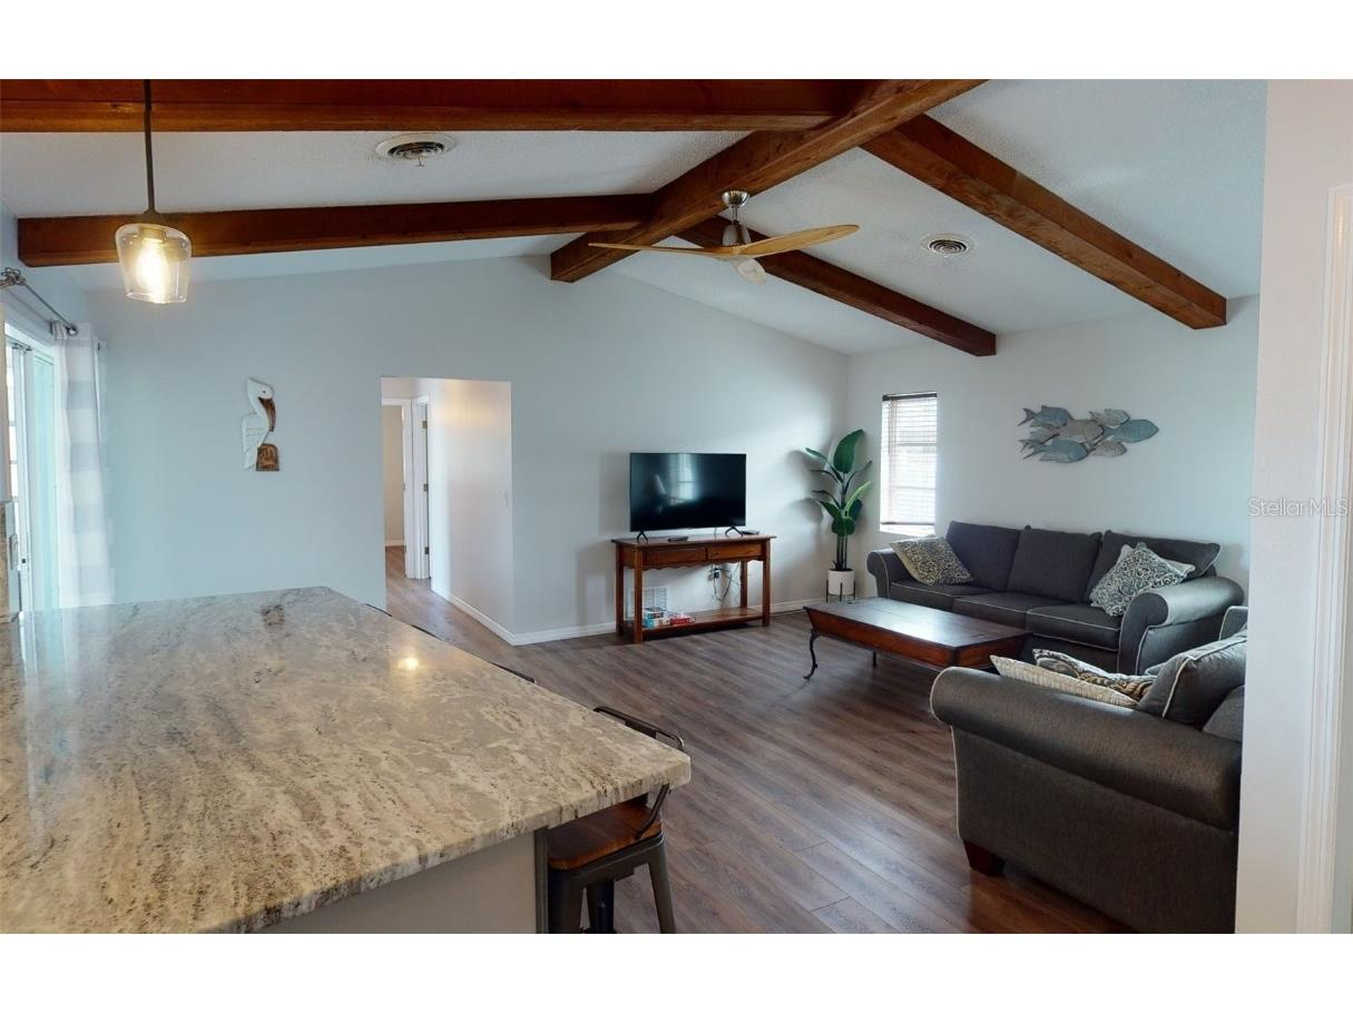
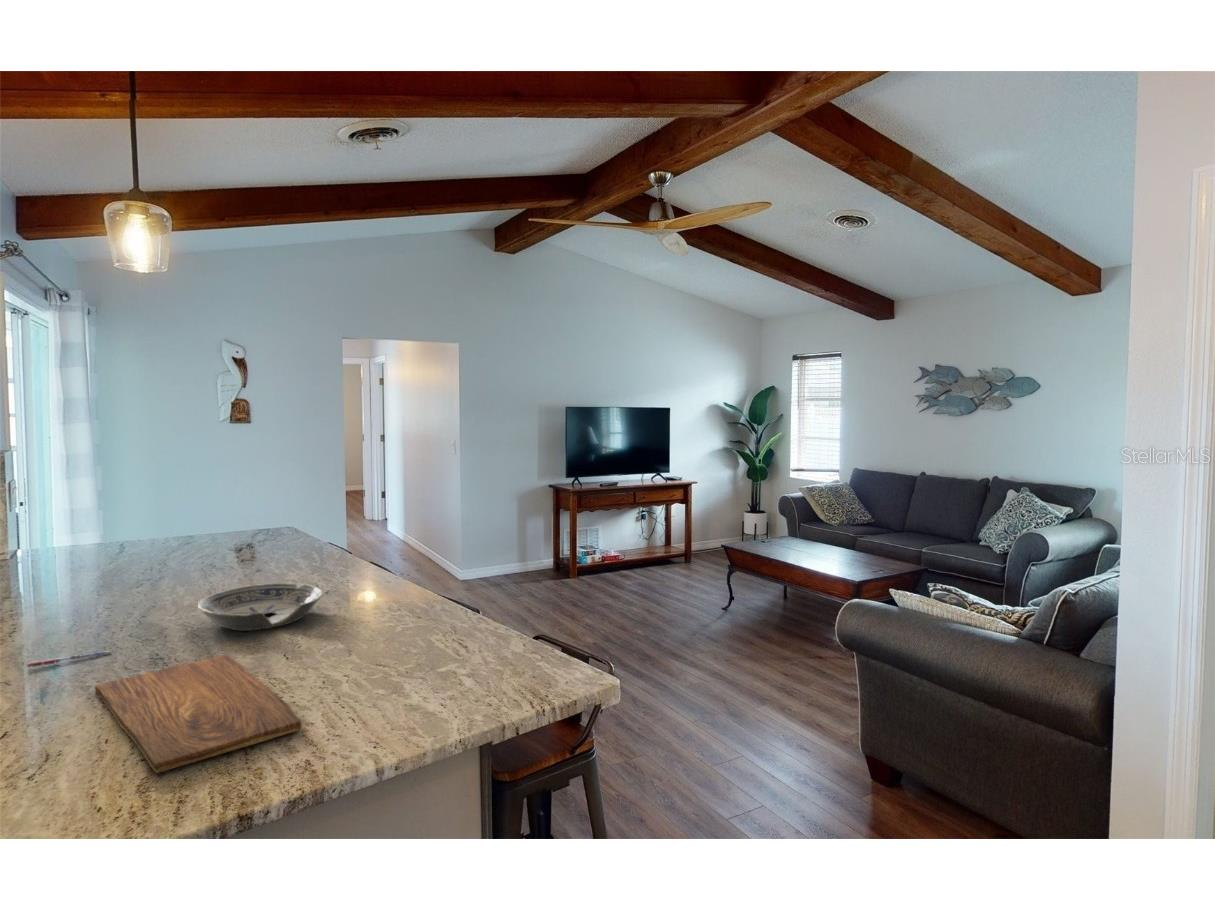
+ pen [26,650,112,668]
+ cutting board [94,654,303,774]
+ bowl [197,582,323,632]
